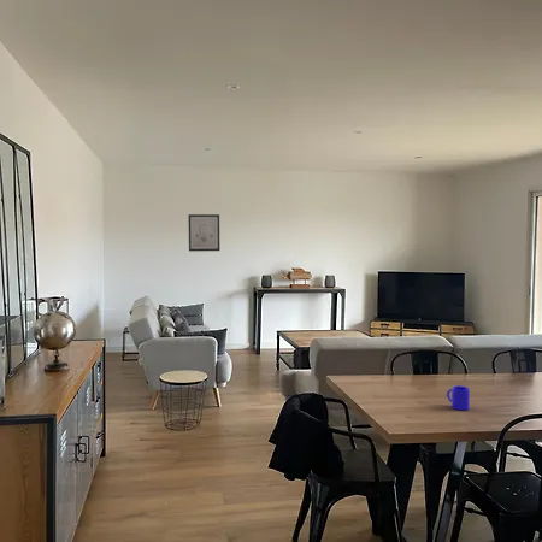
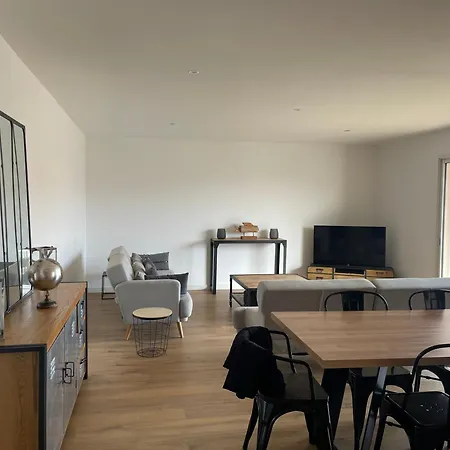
- mug [446,384,471,411]
- wall art [187,213,220,253]
